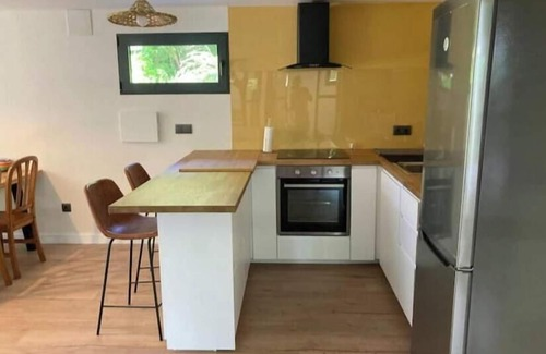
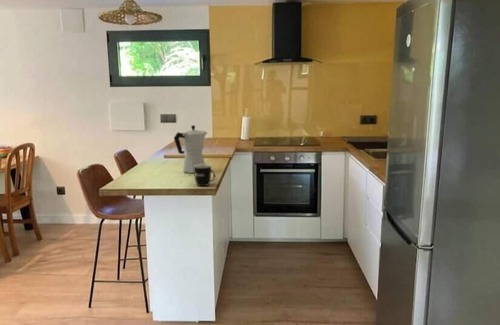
+ moka pot [173,124,208,174]
+ mug [193,163,216,187]
